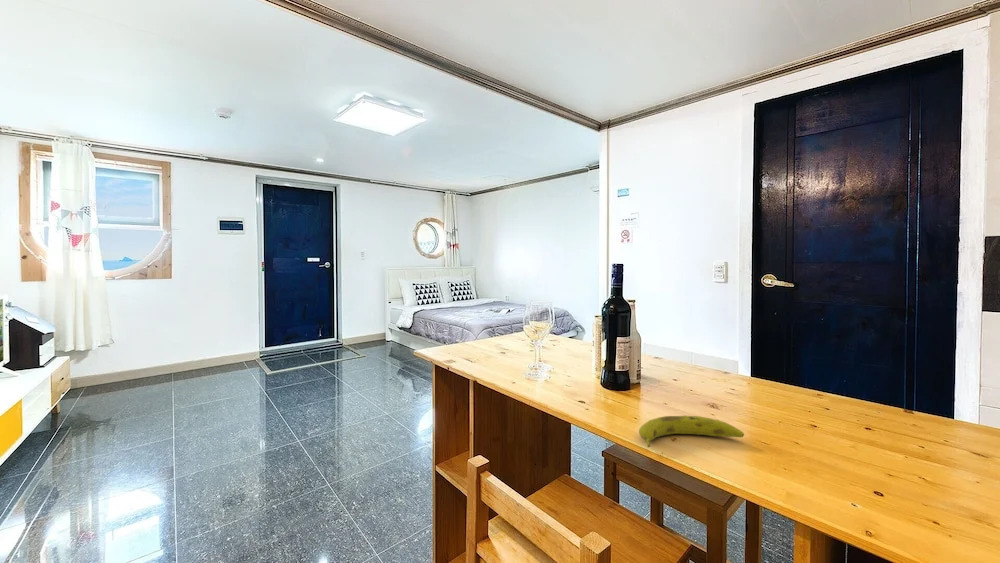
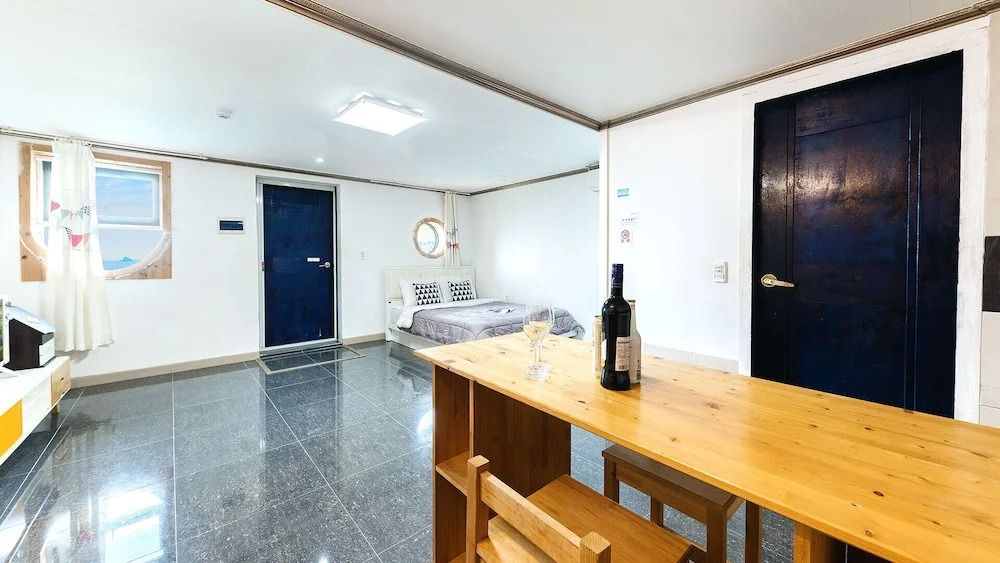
- fruit [638,415,745,448]
